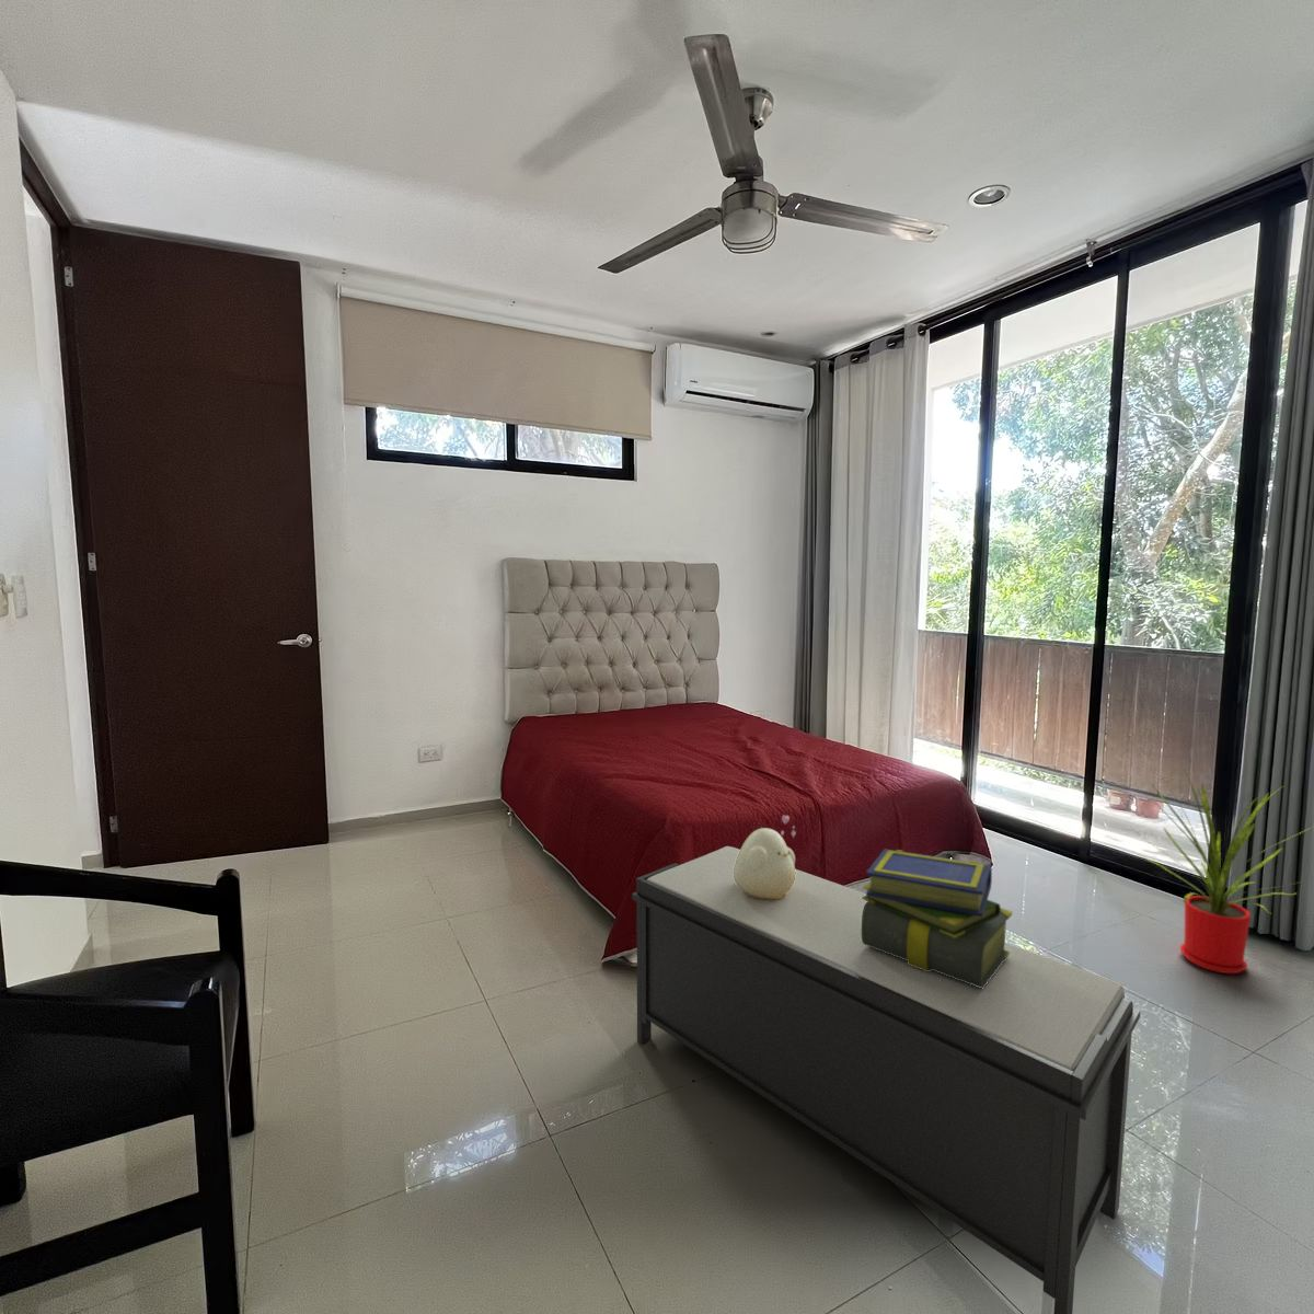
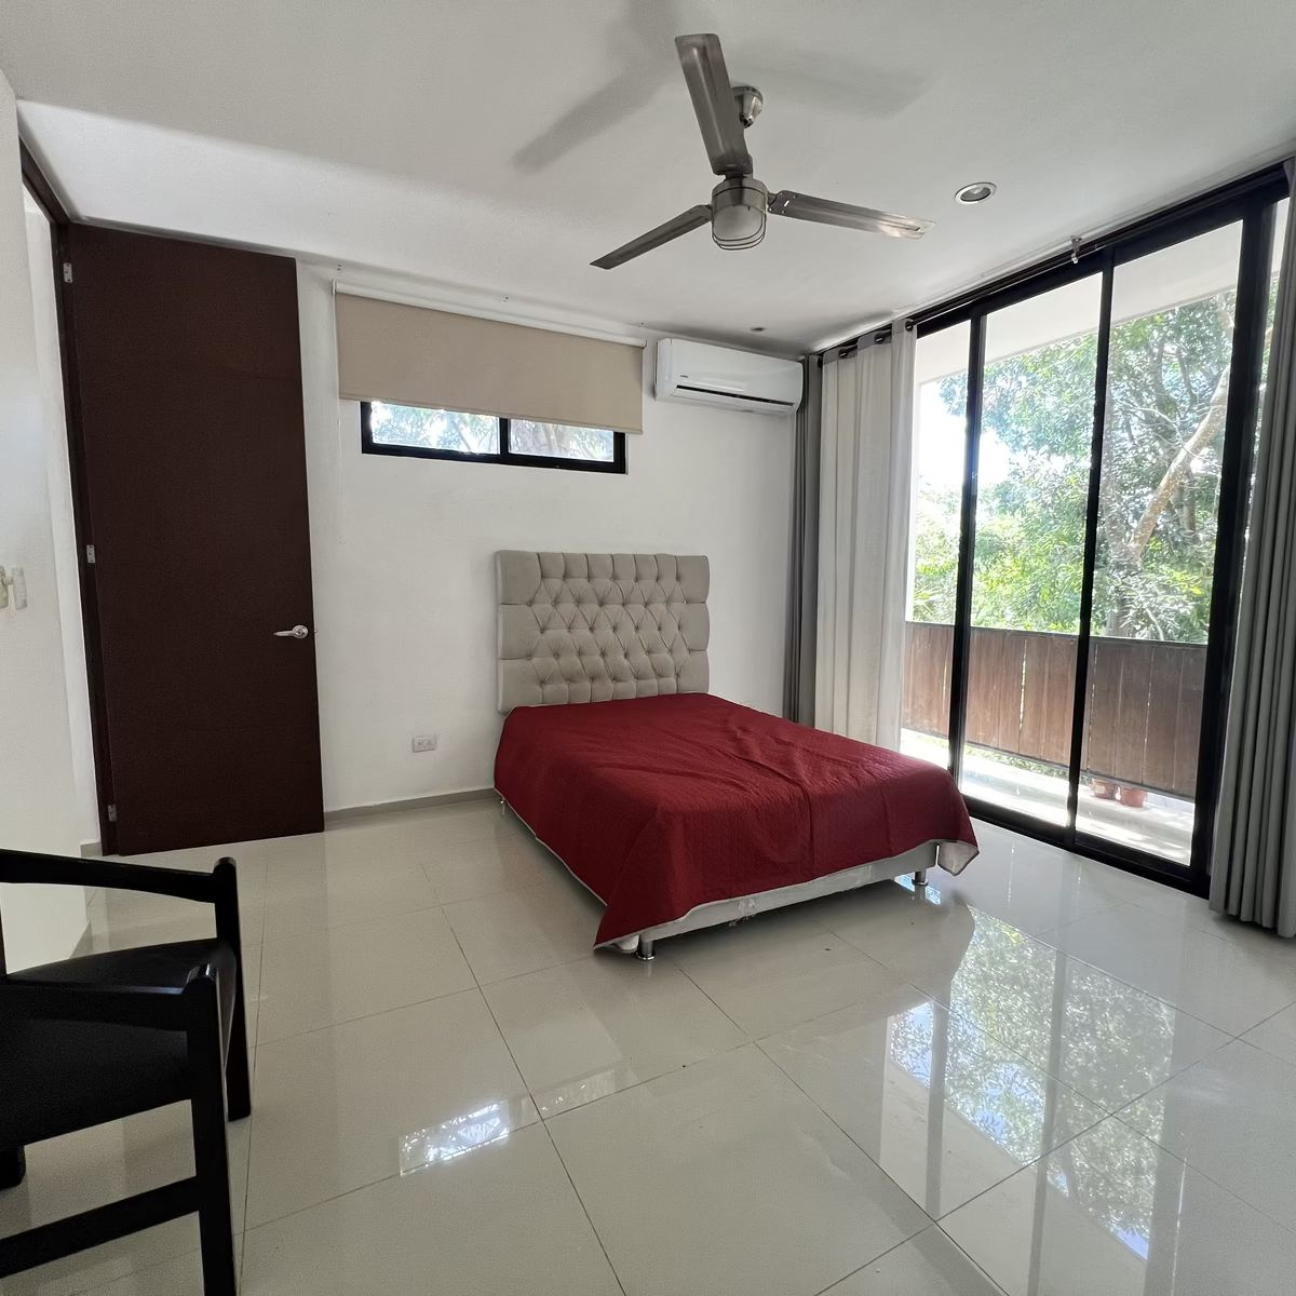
- plush toy [734,813,797,899]
- stack of books [860,848,1013,989]
- bench [631,846,1141,1314]
- house plant [1131,768,1314,975]
